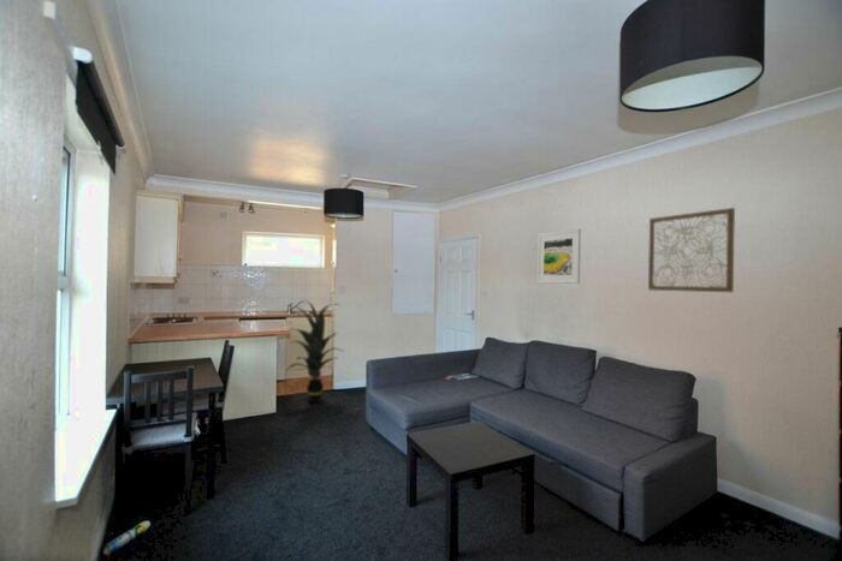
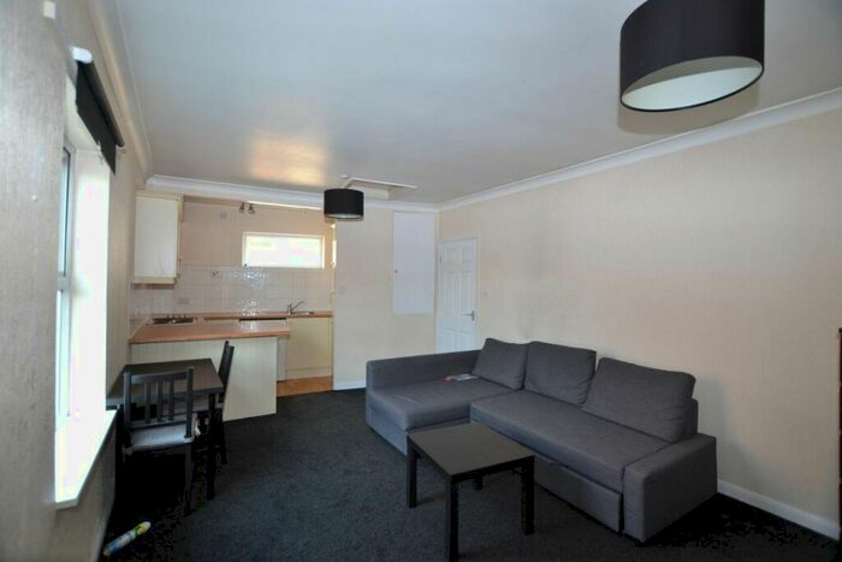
- indoor plant [286,298,346,404]
- wall art [647,207,736,293]
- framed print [536,228,582,285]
